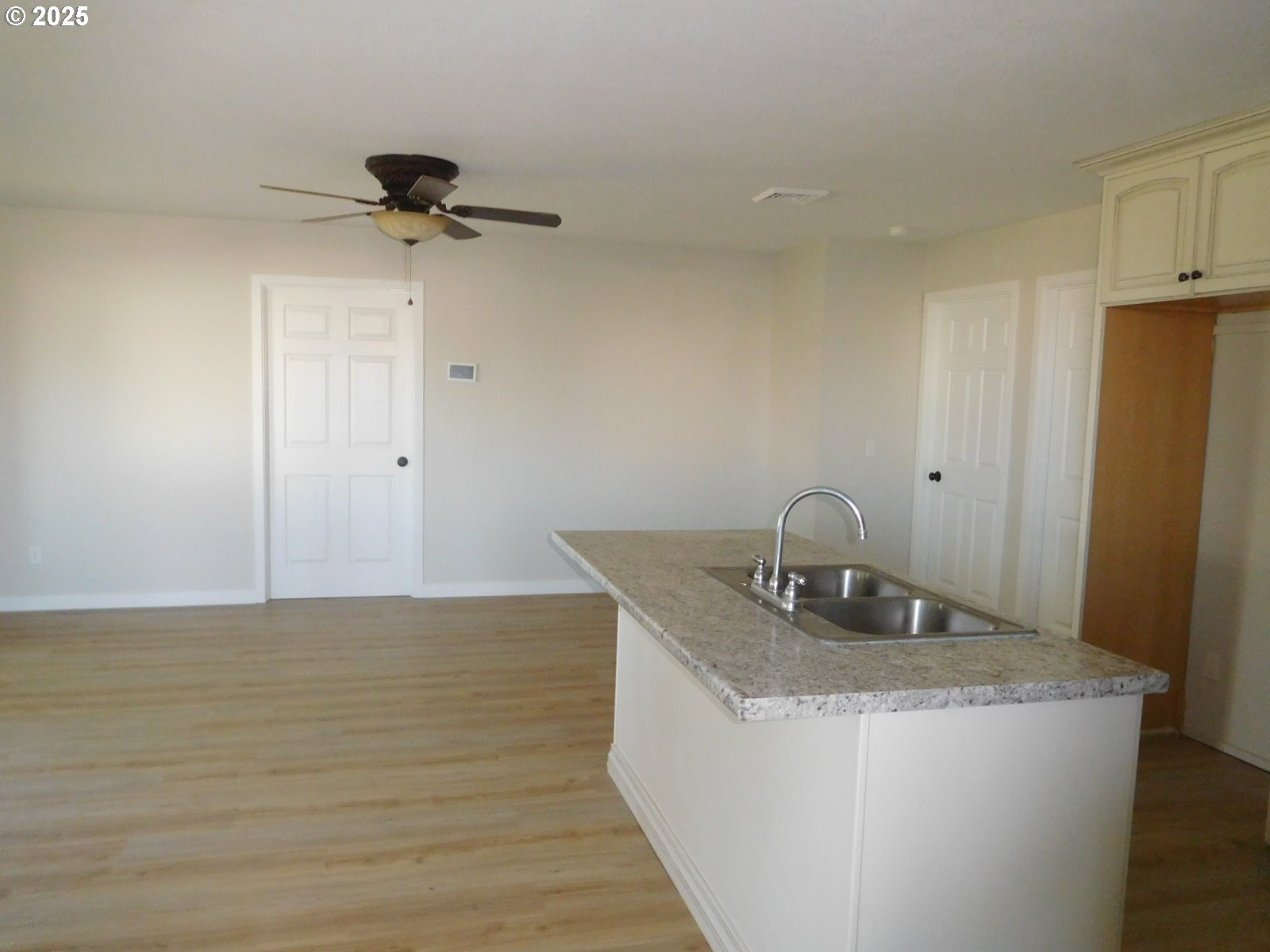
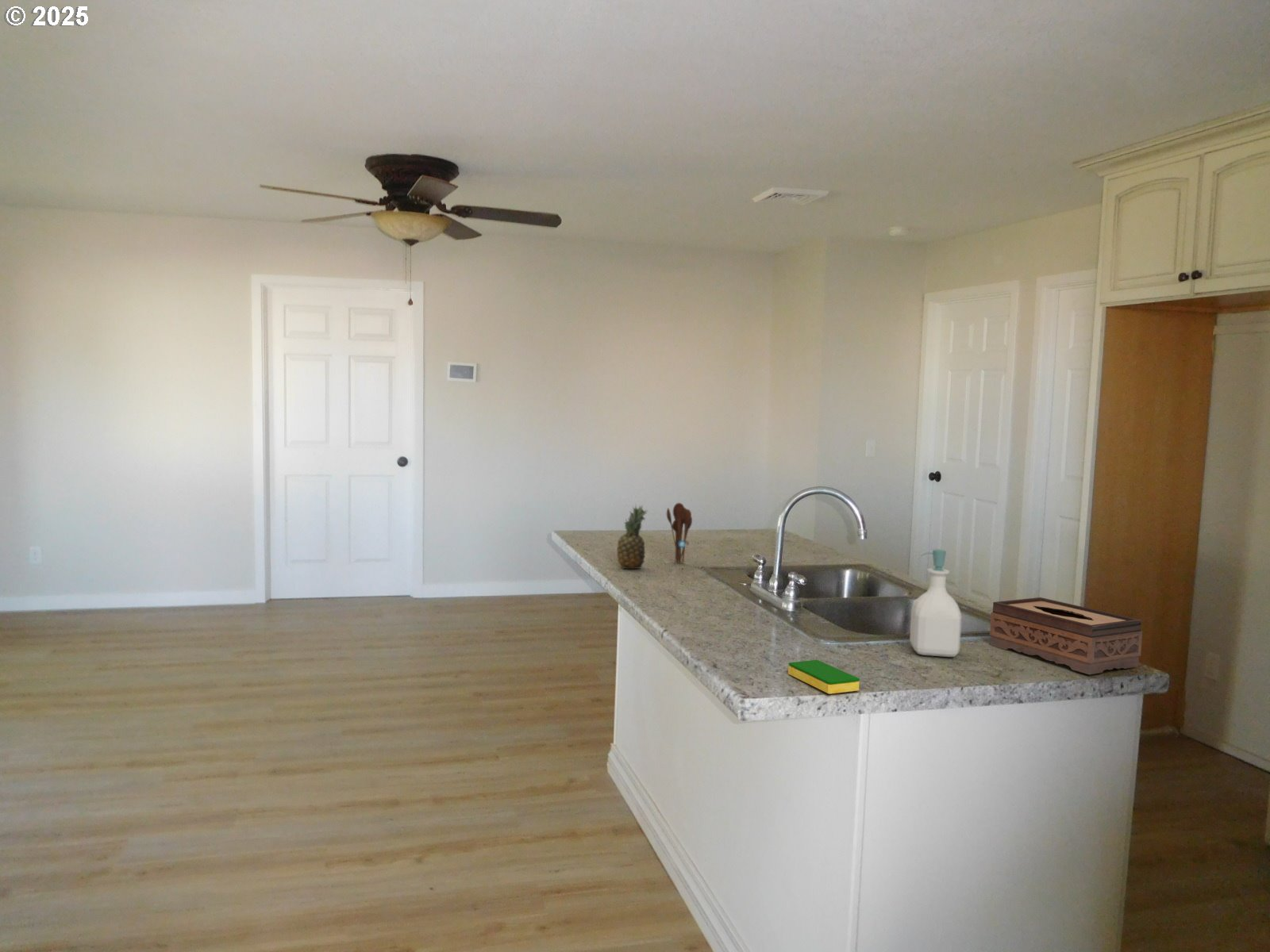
+ soap bottle [909,548,962,658]
+ fruit [616,504,649,570]
+ tissue box [989,597,1143,675]
+ utensil holder [666,502,693,564]
+ dish sponge [787,659,860,695]
